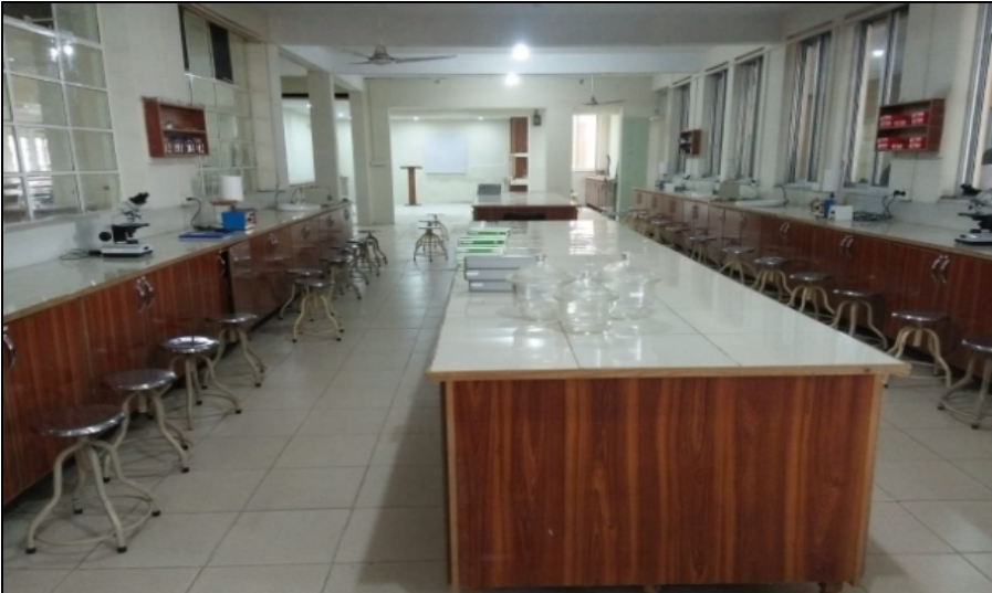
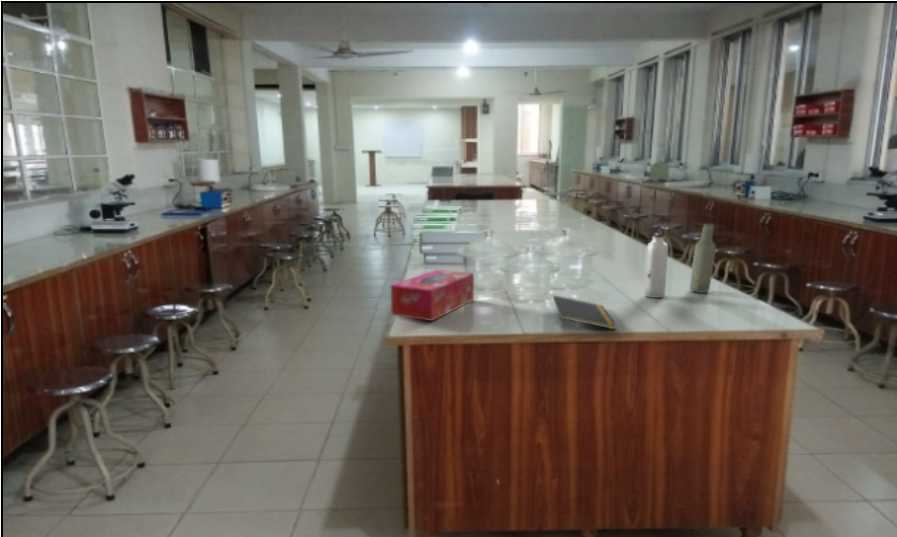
+ notepad [552,294,618,331]
+ bottle [689,222,717,294]
+ tissue box [390,268,475,322]
+ water bottle [644,225,669,299]
